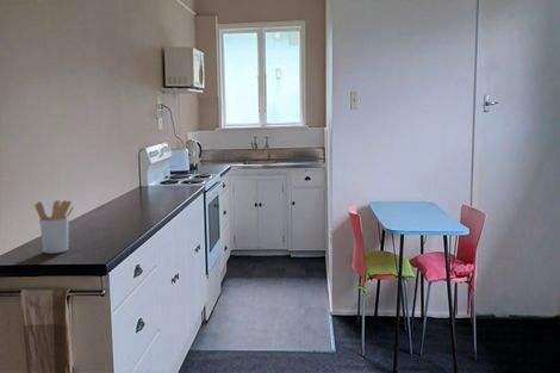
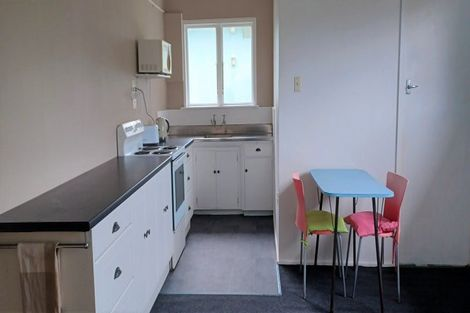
- utensil holder [33,199,75,255]
